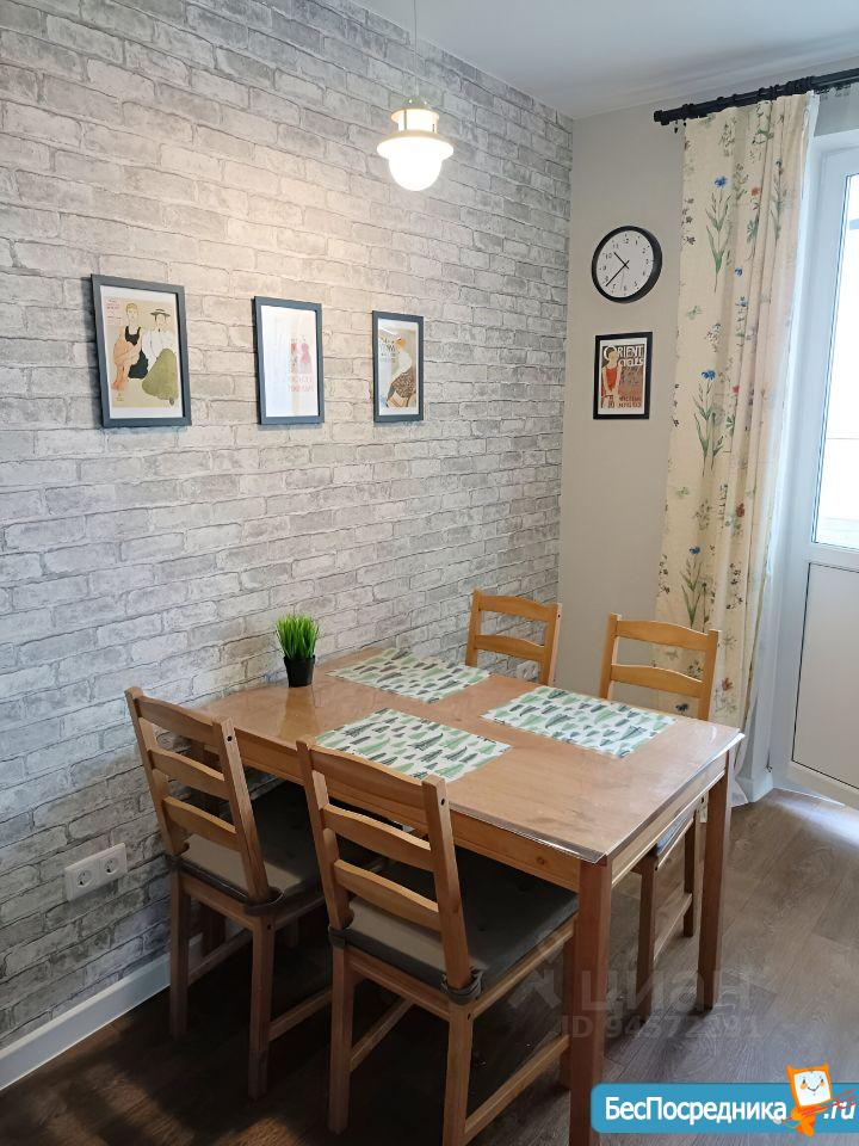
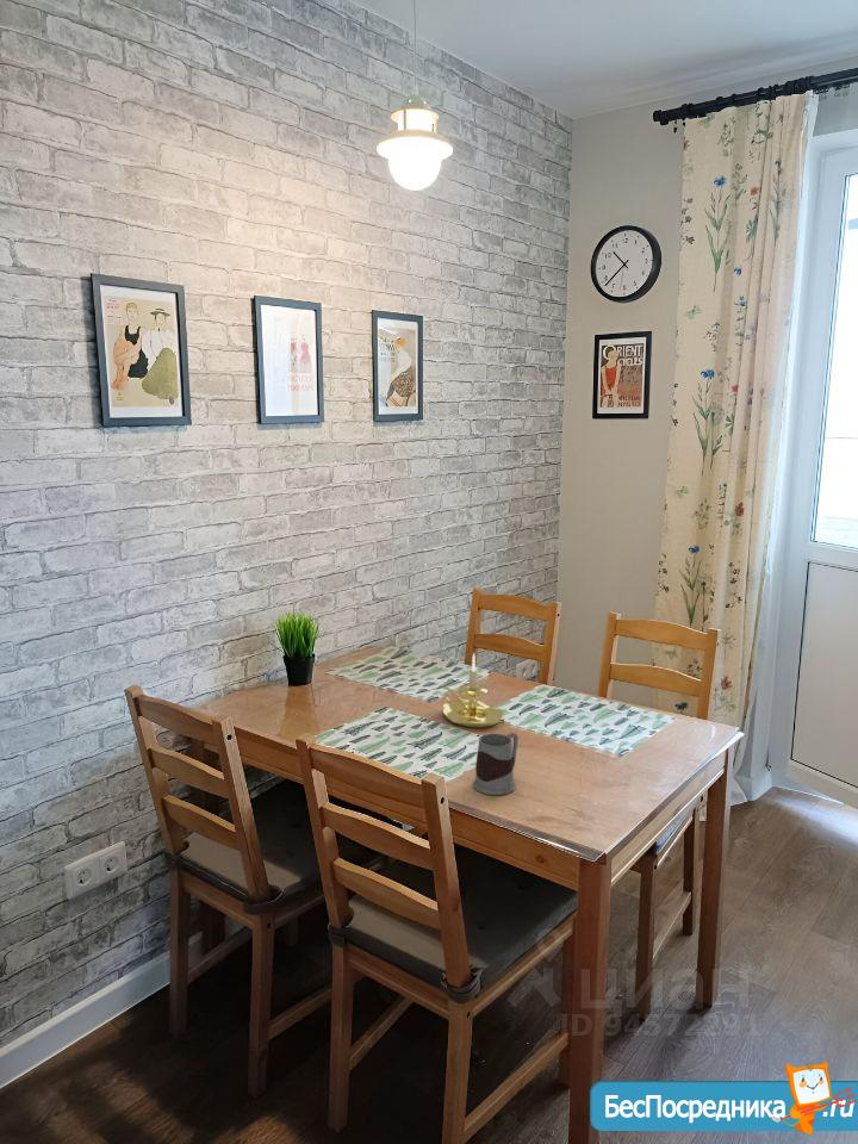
+ mug [472,732,520,796]
+ candle holder [441,652,505,729]
